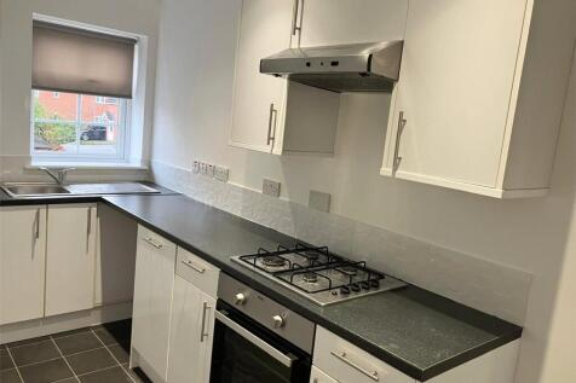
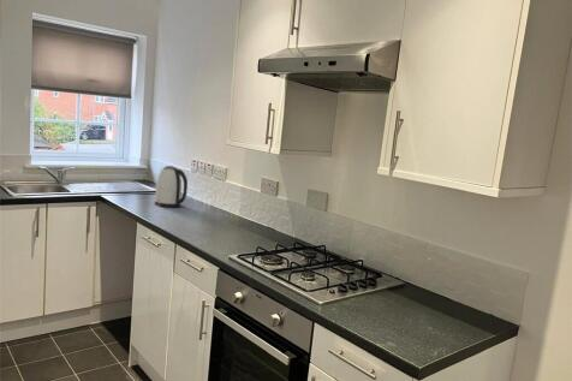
+ kettle [154,165,189,208]
